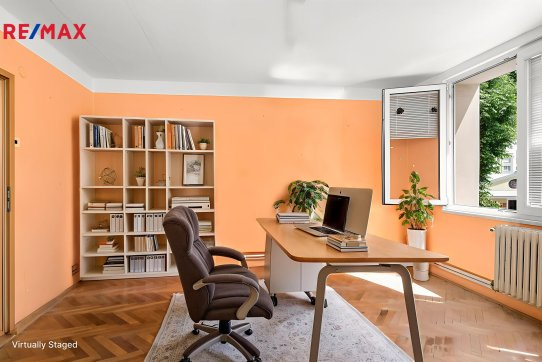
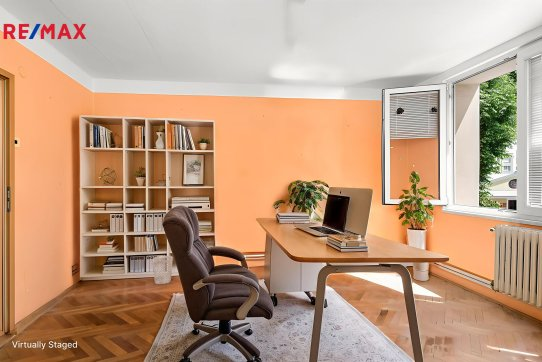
+ wastebasket [152,255,174,285]
